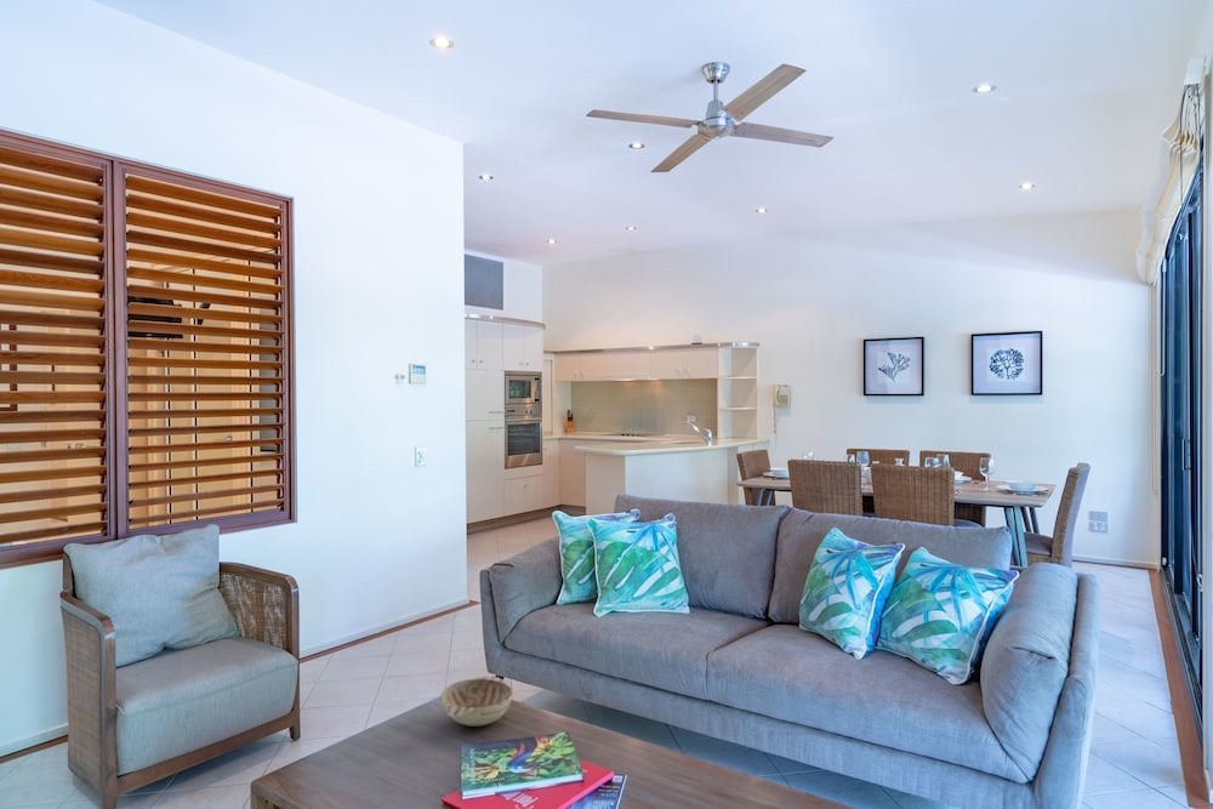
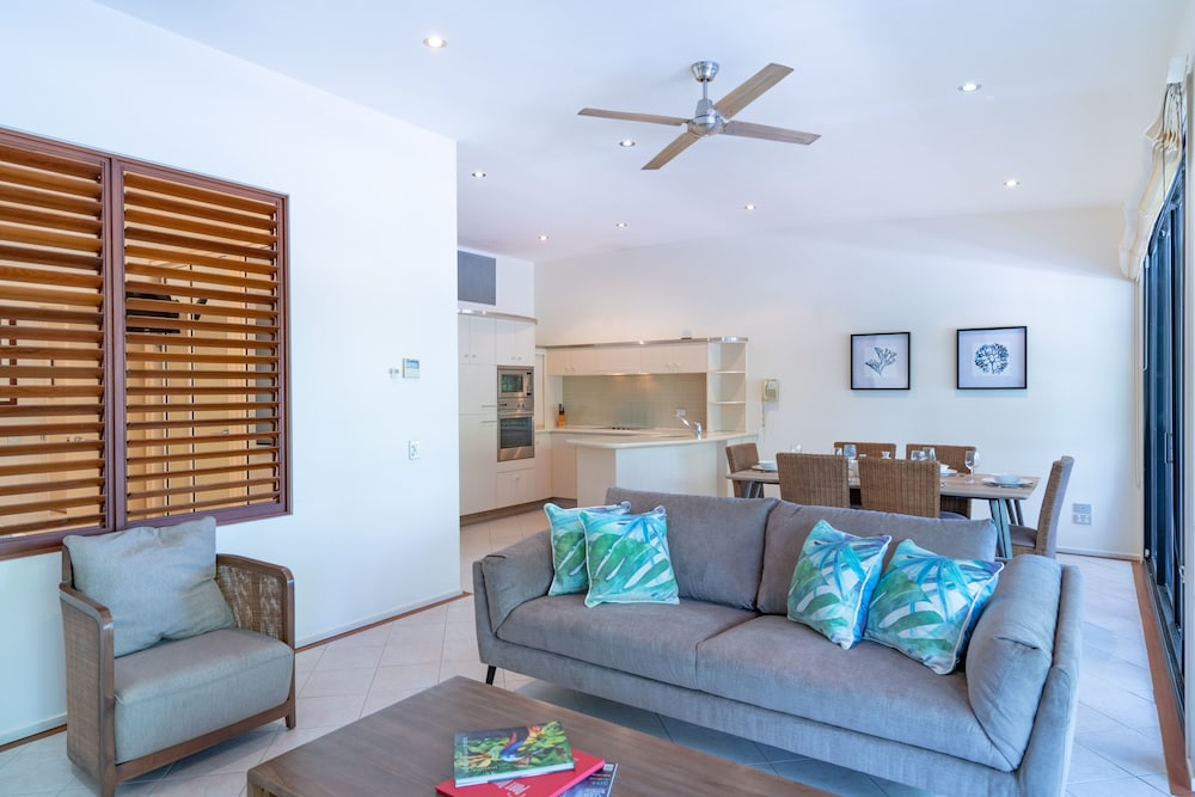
- decorative bowl [440,674,514,728]
